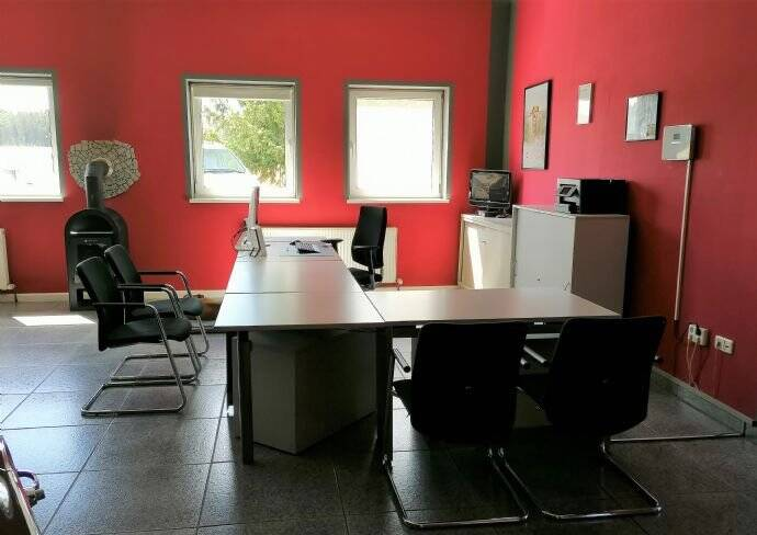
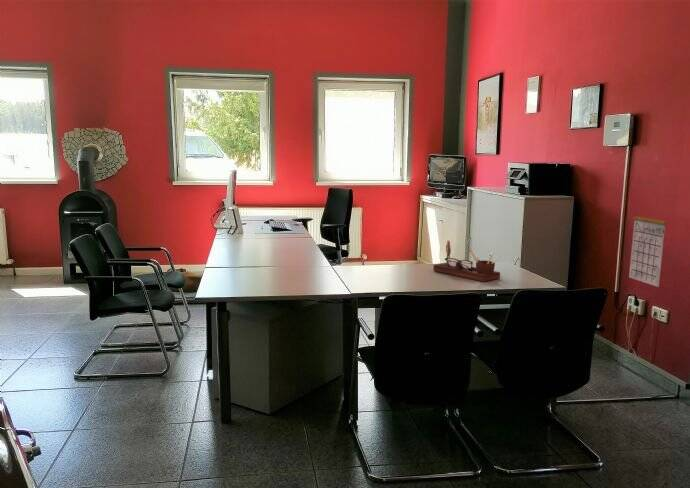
+ calendar [628,203,668,288]
+ desk organizer [432,240,502,283]
